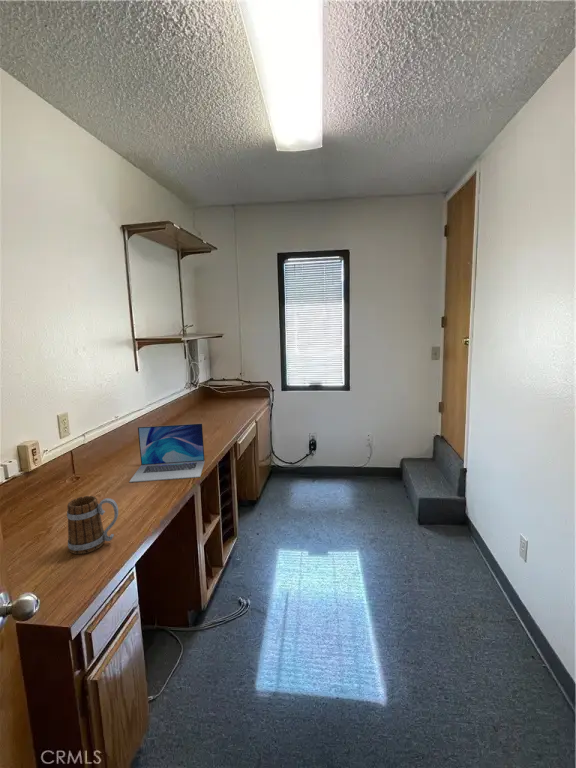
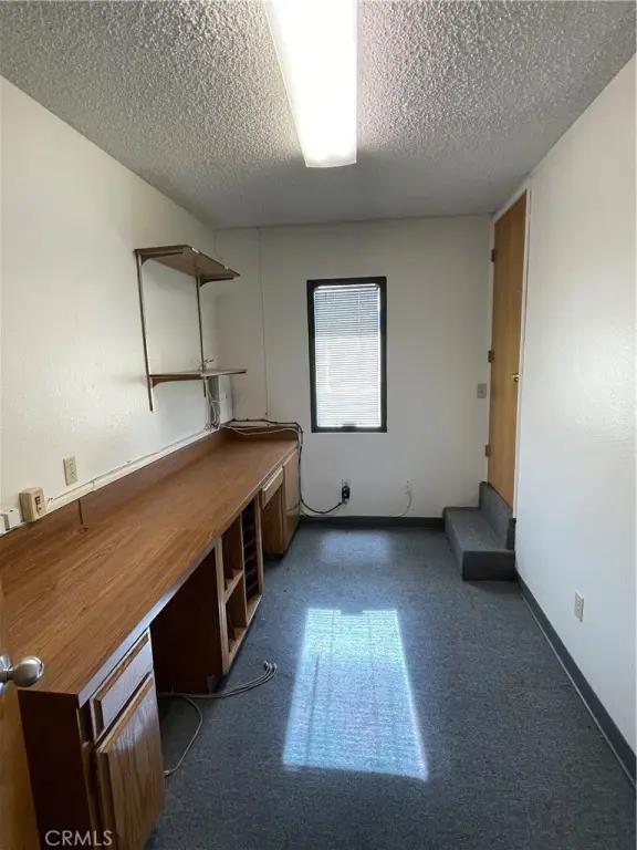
- mug [66,495,119,555]
- laptop [128,423,206,483]
